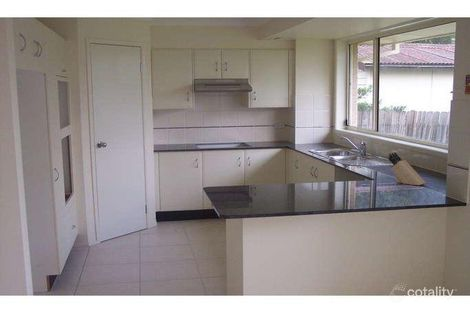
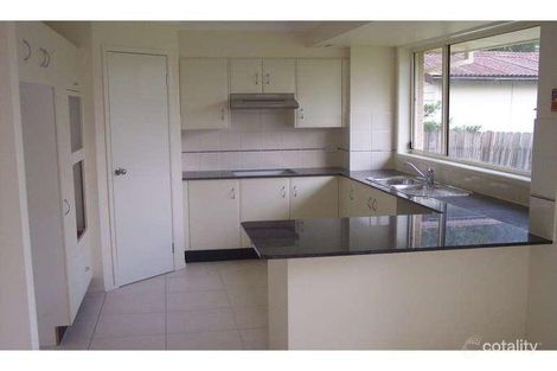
- knife block [388,151,427,186]
